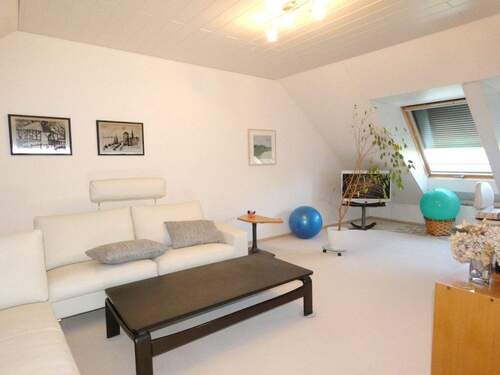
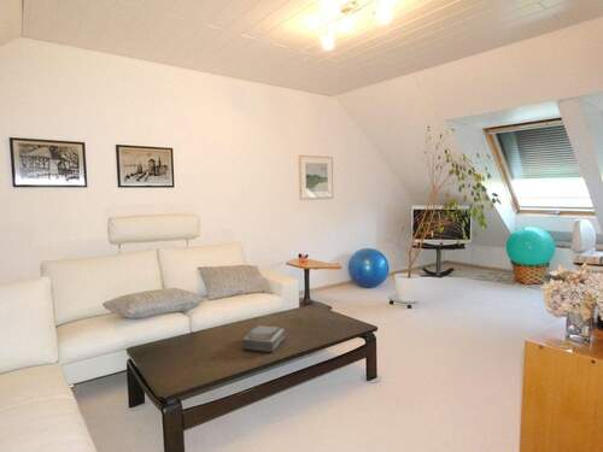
+ bible [242,324,286,353]
